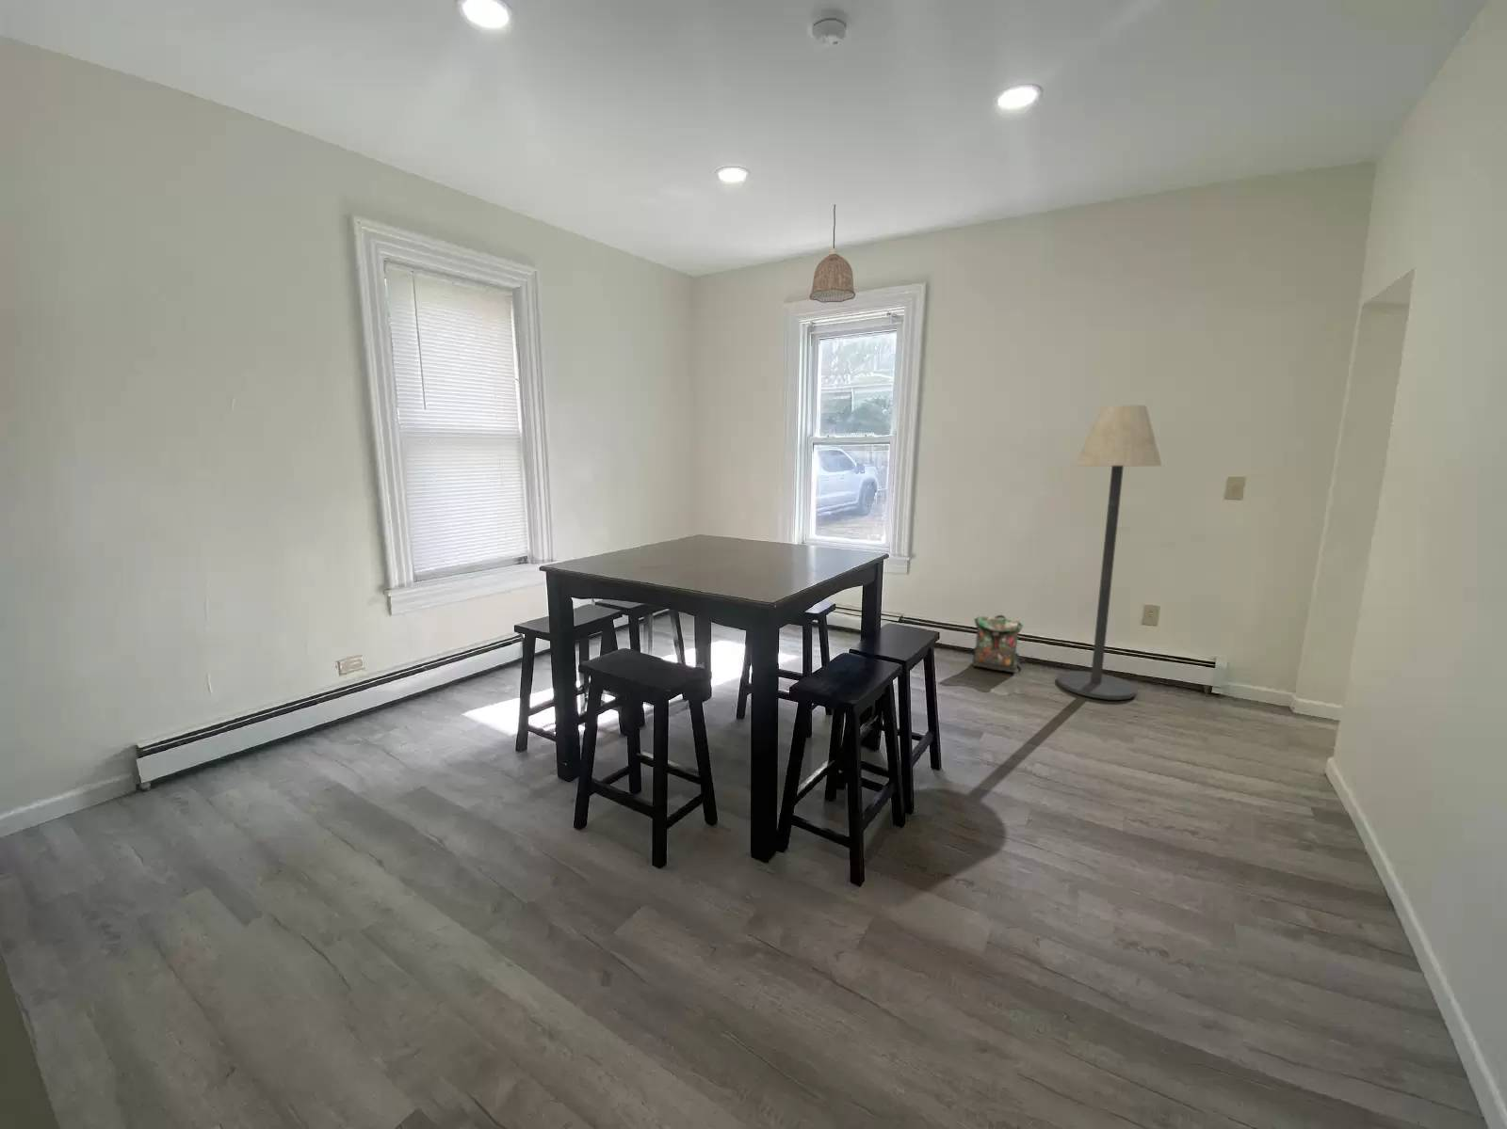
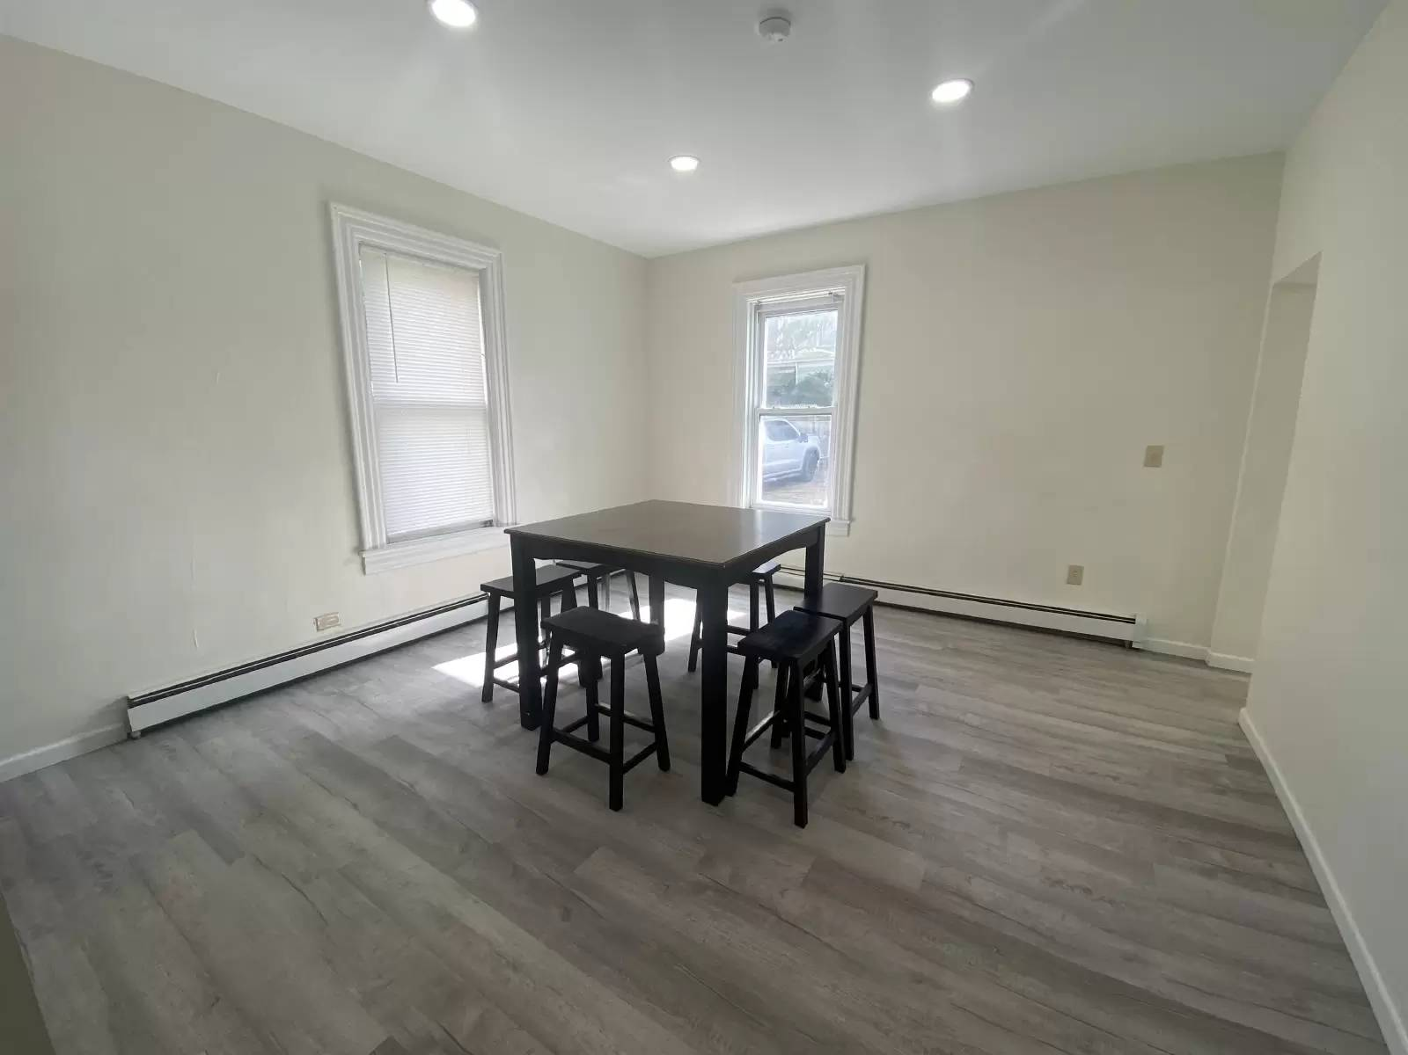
- pendant lamp [809,203,857,304]
- backpack [971,614,1026,672]
- floor lamp [1056,404,1165,701]
